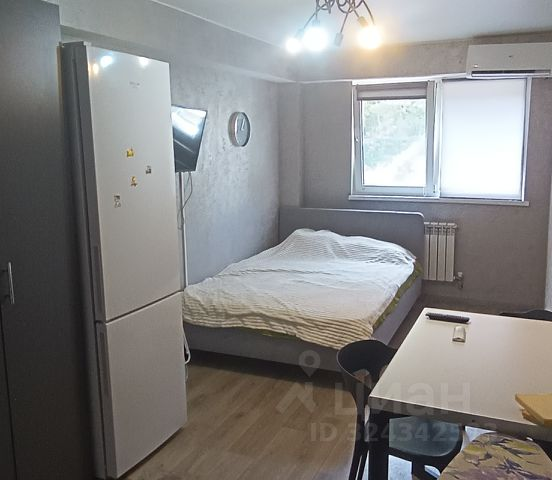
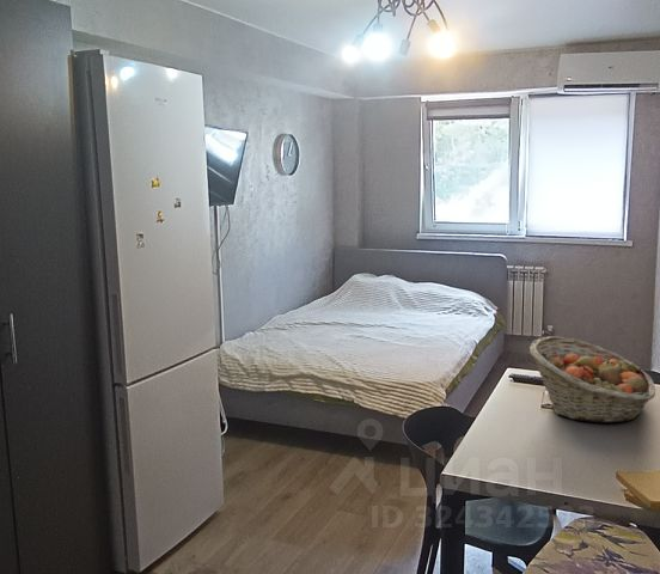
+ fruit basket [528,335,656,423]
